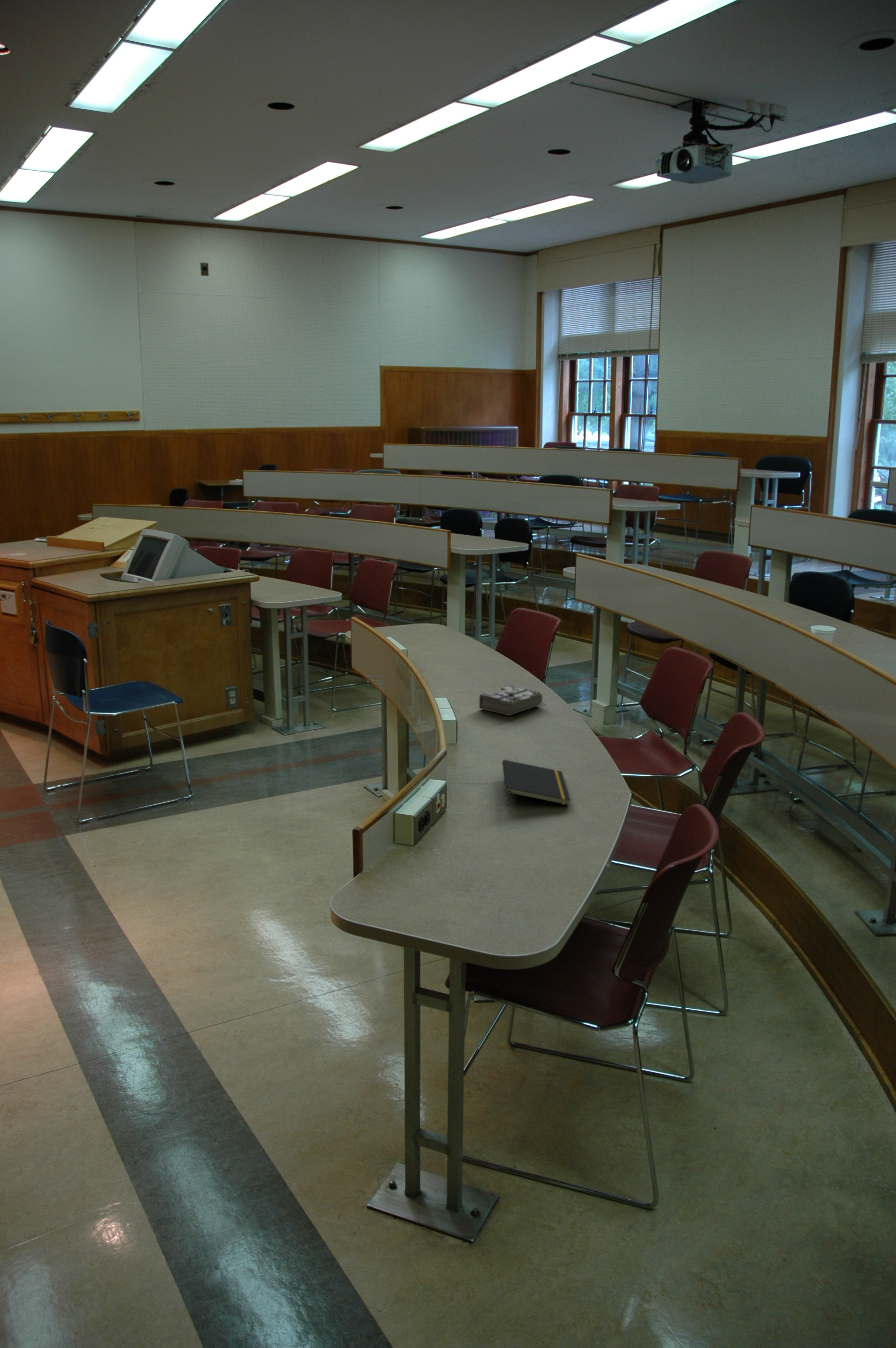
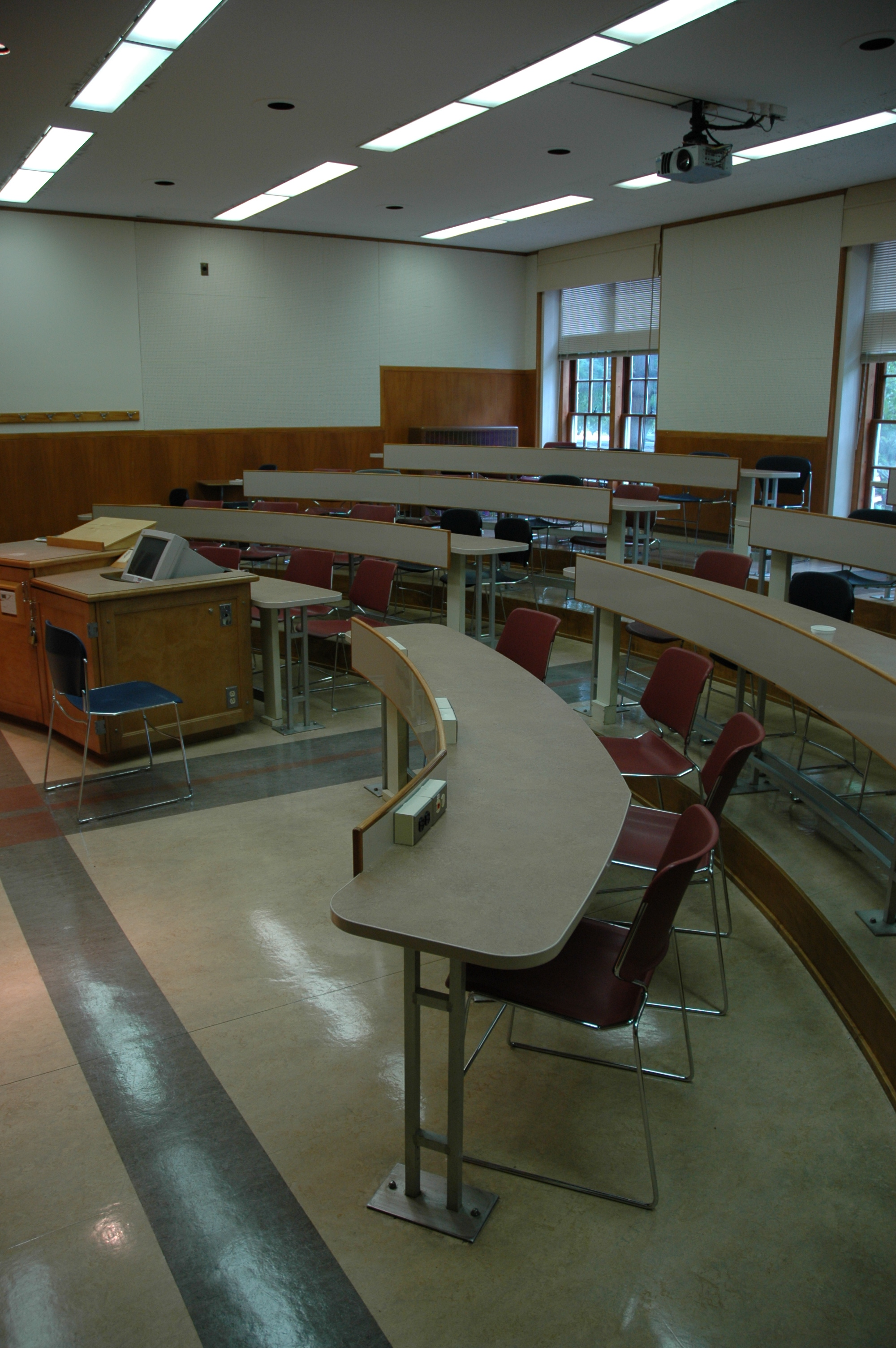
- notepad [502,759,571,806]
- diary [479,685,547,716]
